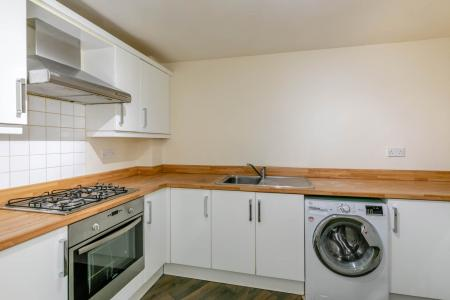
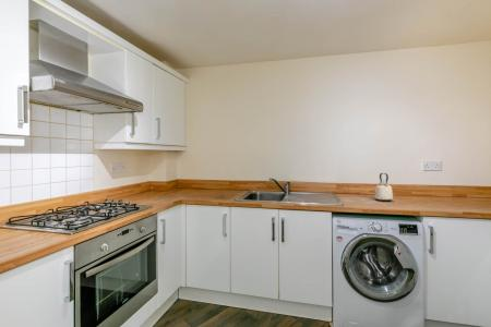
+ kettle [374,172,394,202]
